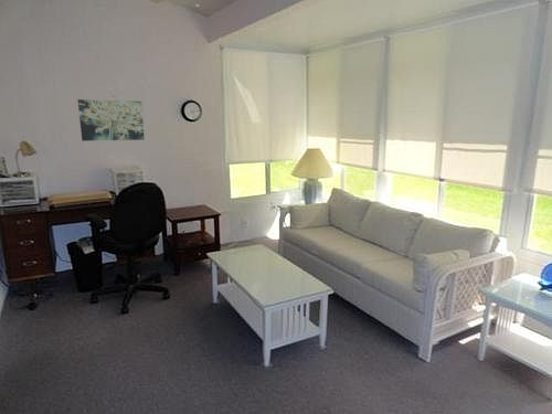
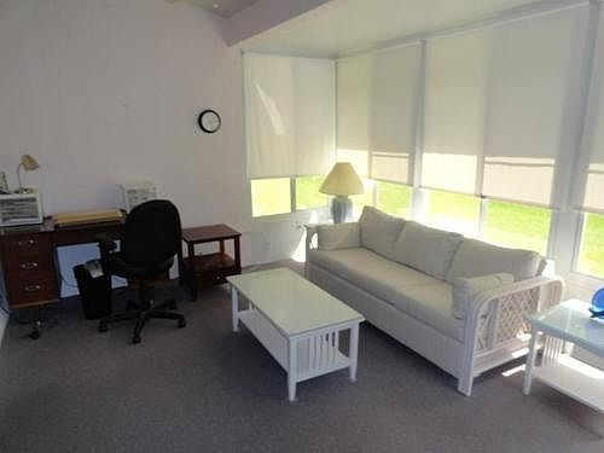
- wall art [77,98,146,142]
